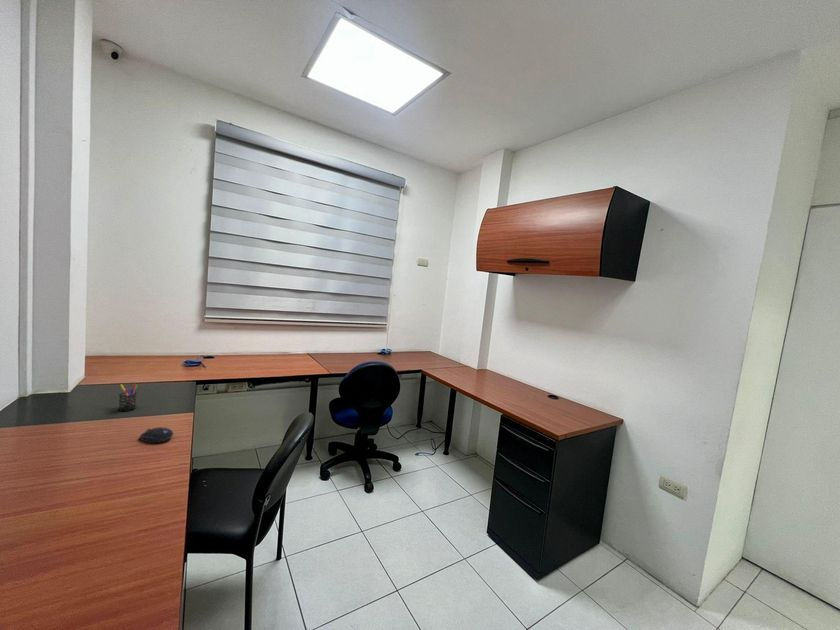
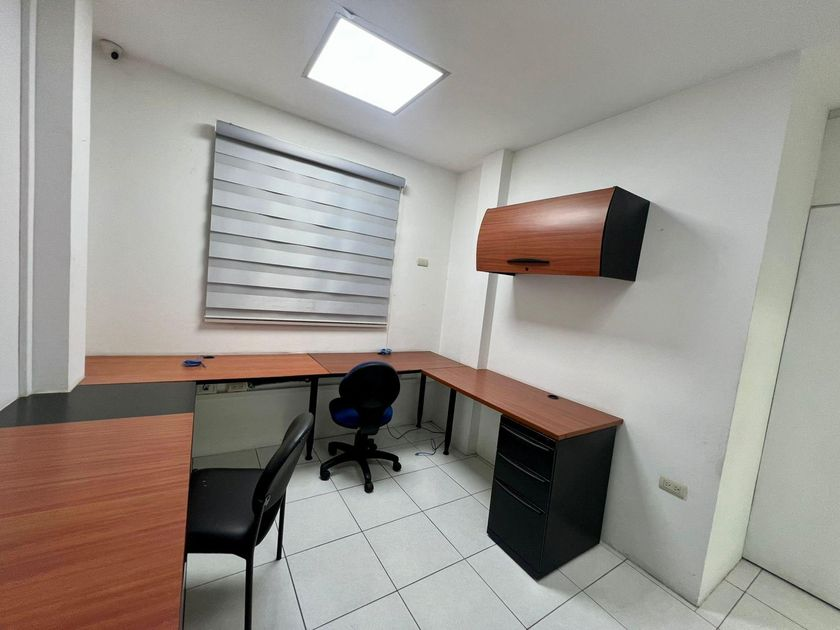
- computer mouse [139,426,174,444]
- pen holder [118,383,139,412]
